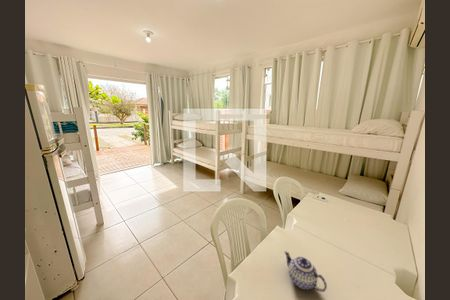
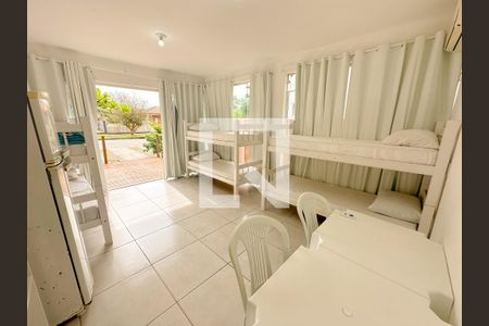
- teapot [283,250,328,293]
